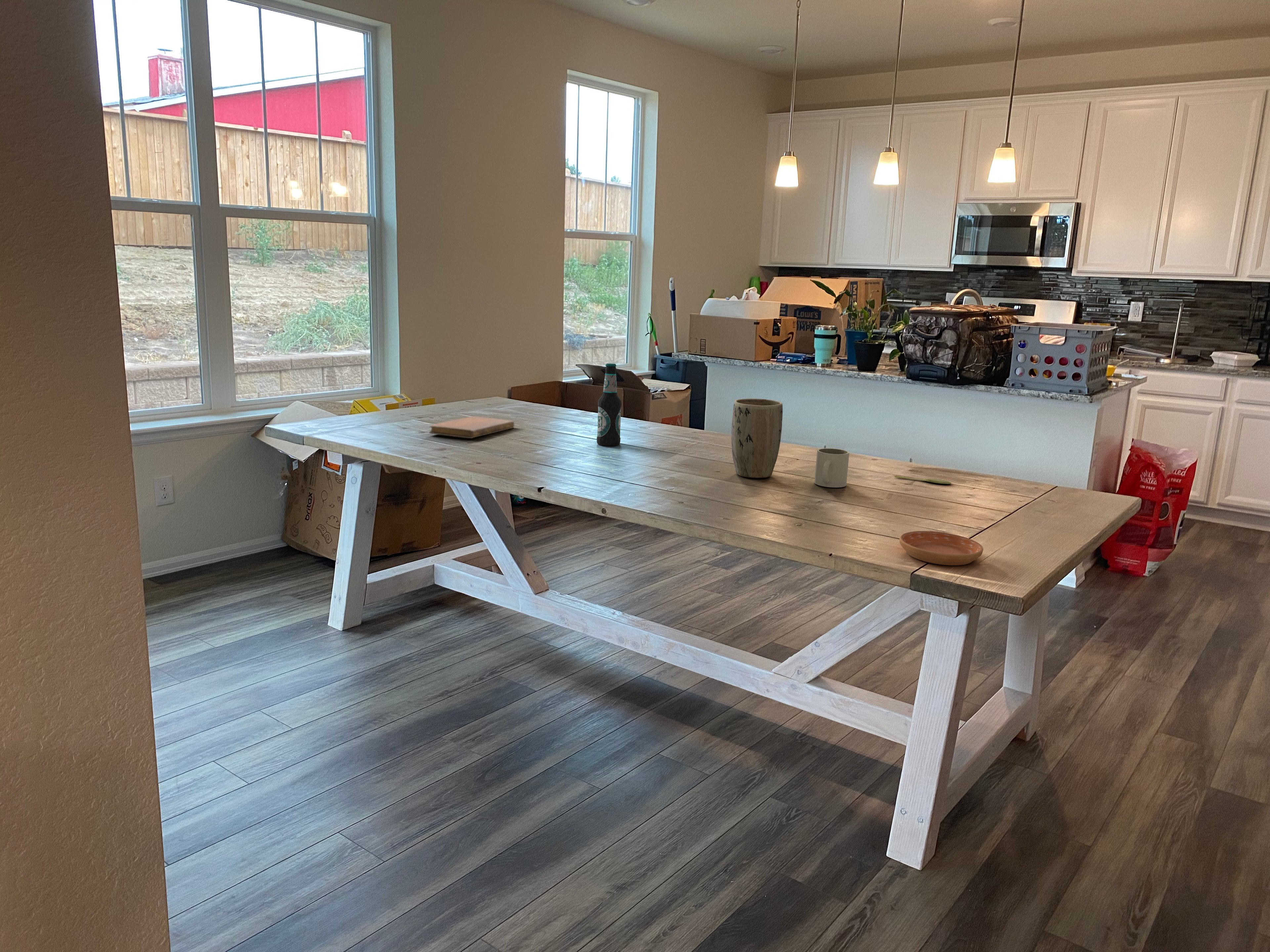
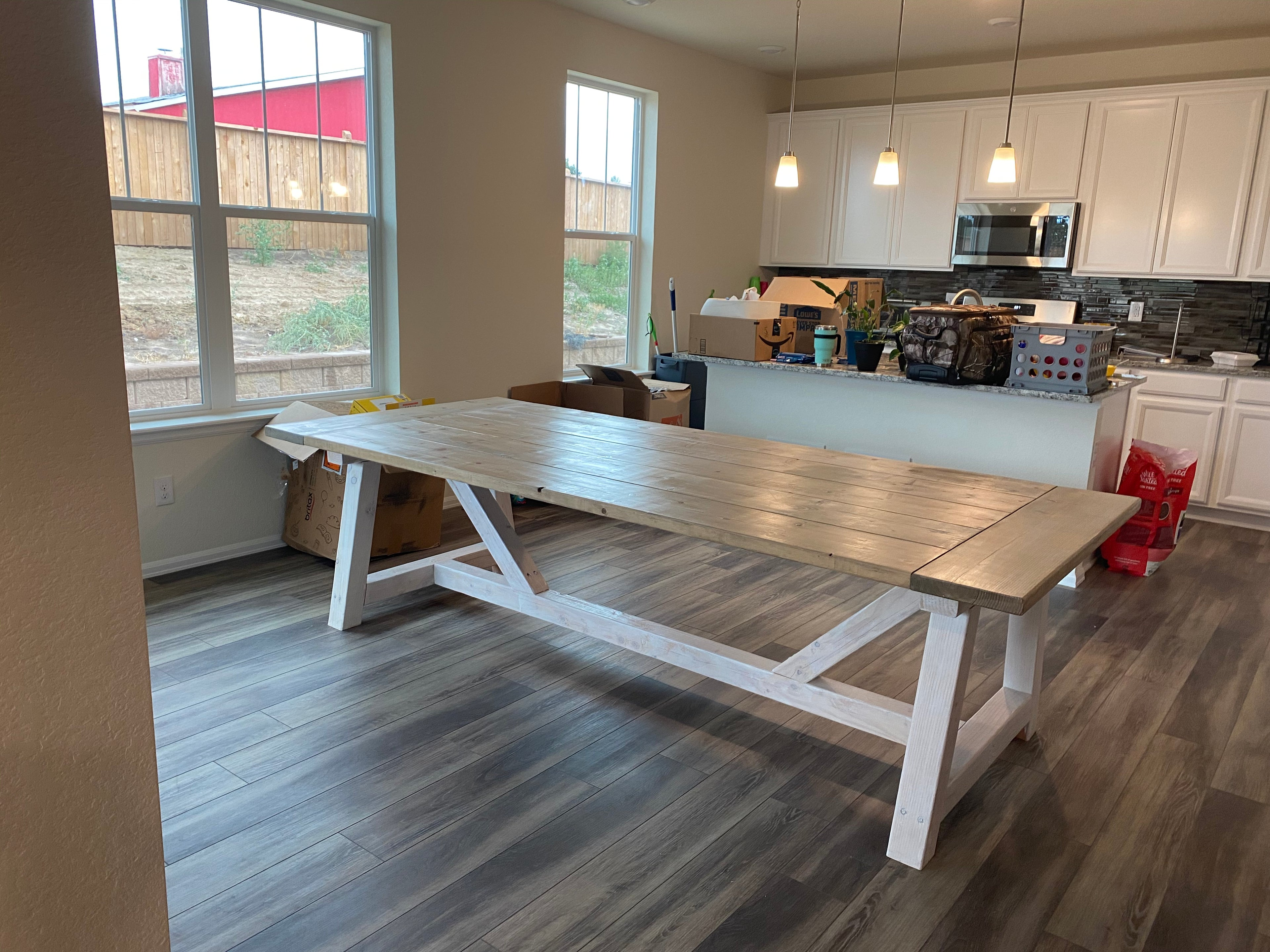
- bottle [596,363,622,447]
- spoon [894,475,952,484]
- plant pot [731,398,783,478]
- notebook [429,416,515,439]
- mug [814,448,850,488]
- saucer [899,531,984,566]
